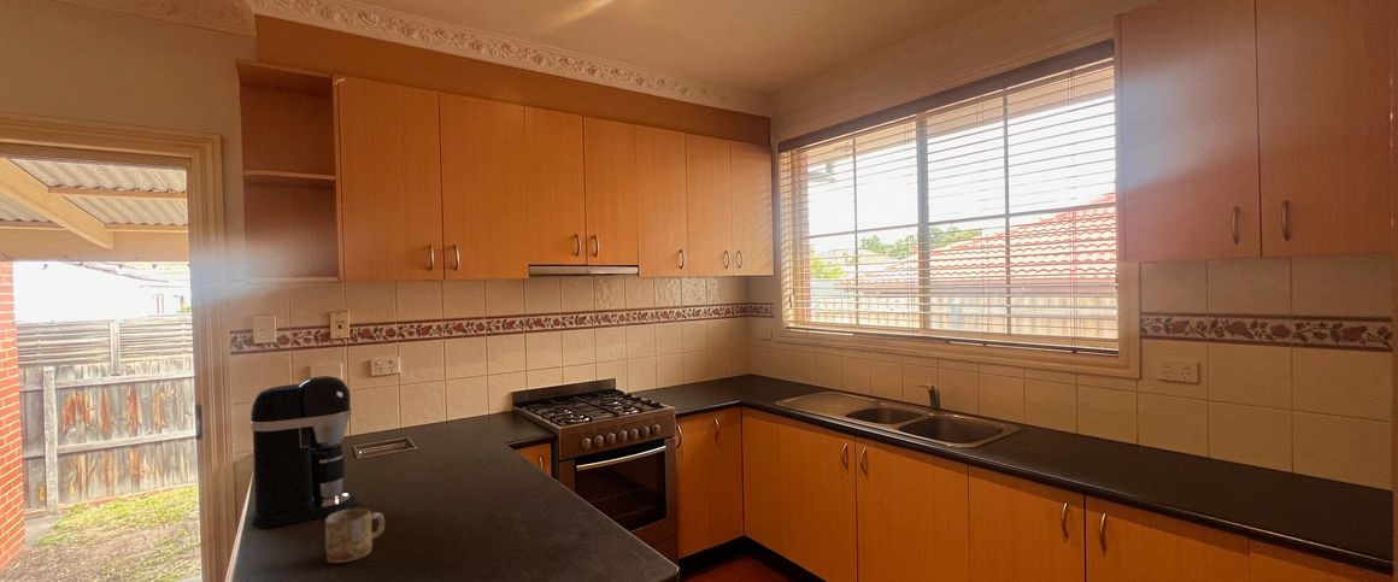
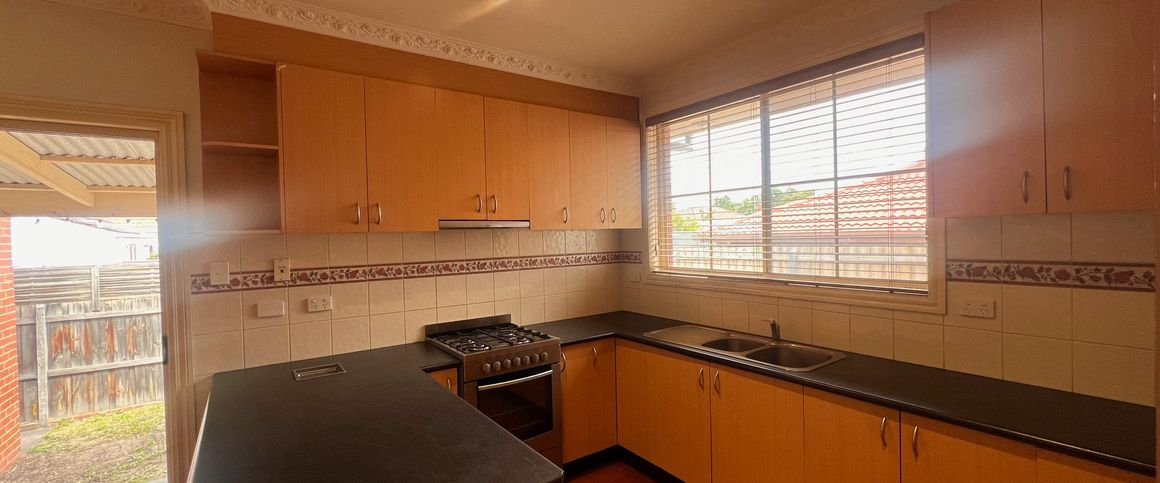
- coffee maker [249,375,357,529]
- mug [324,507,386,564]
